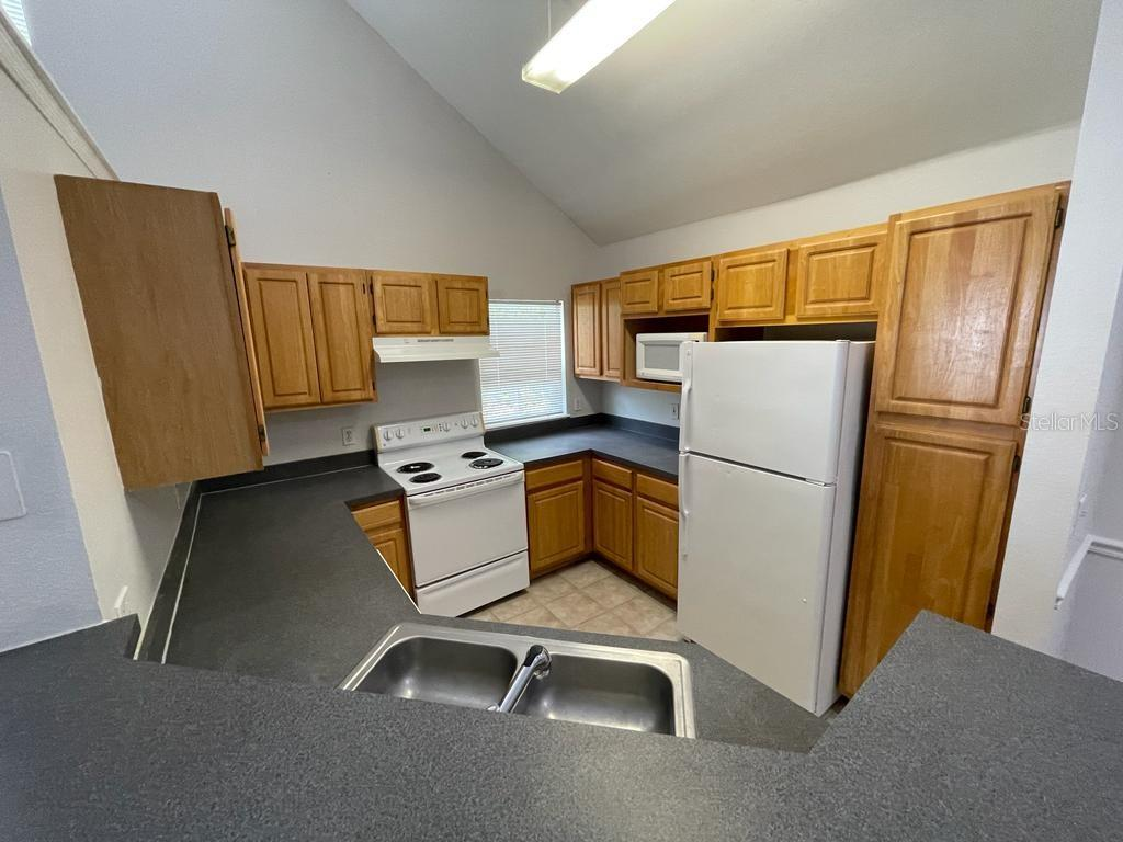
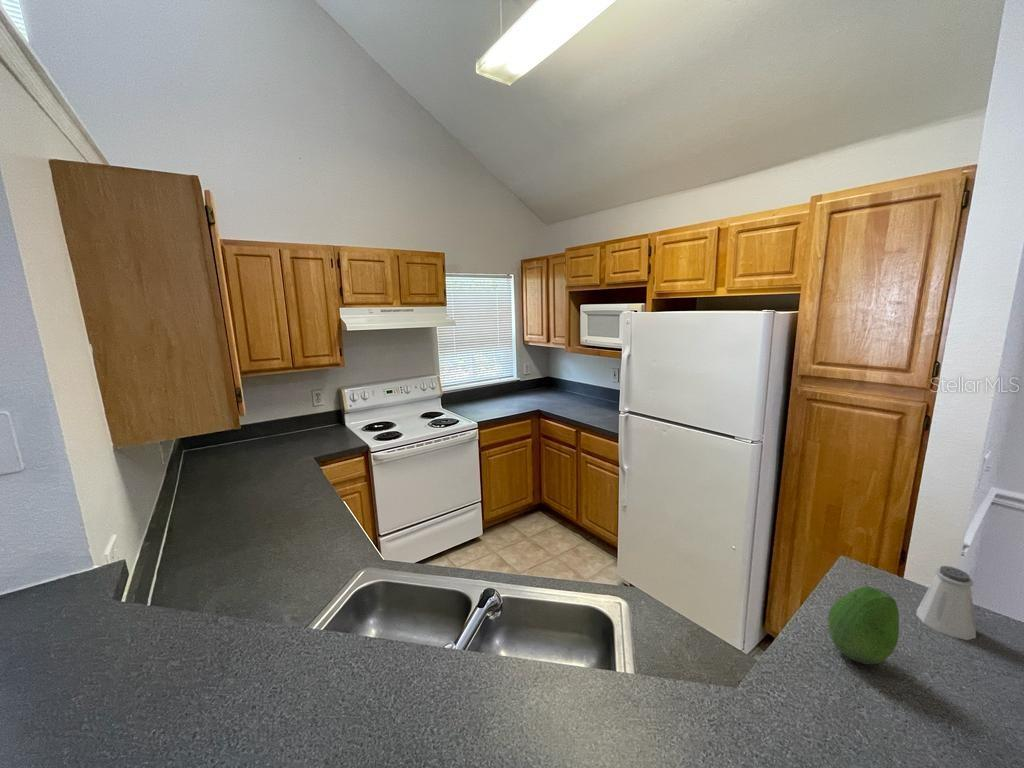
+ fruit [827,586,900,665]
+ saltshaker [915,565,977,641]
